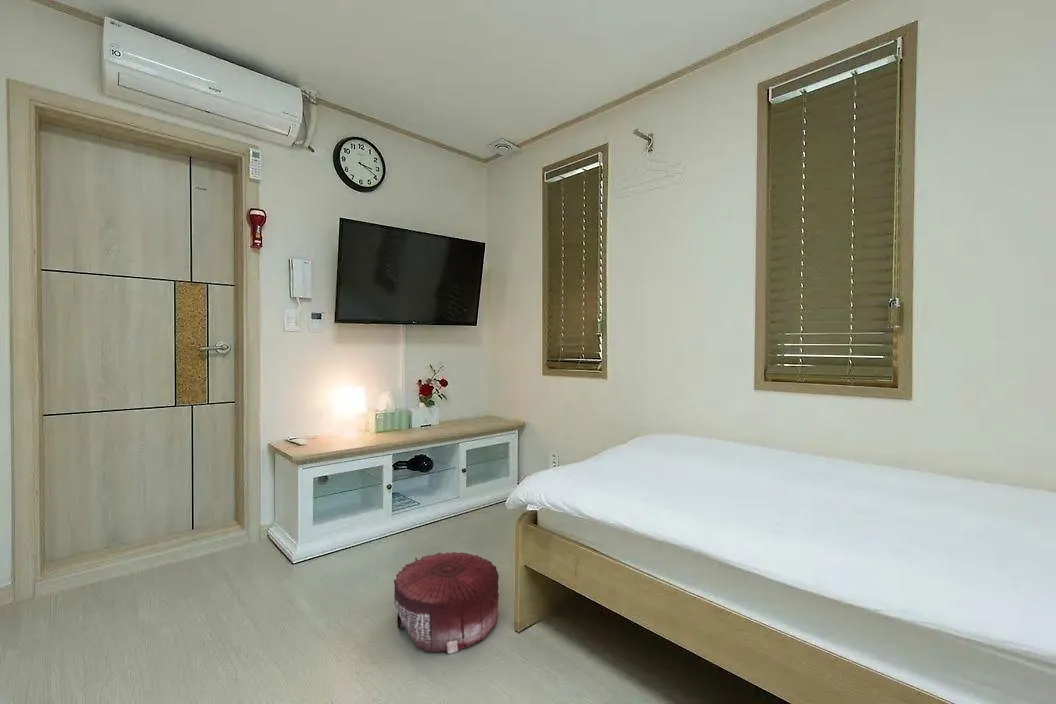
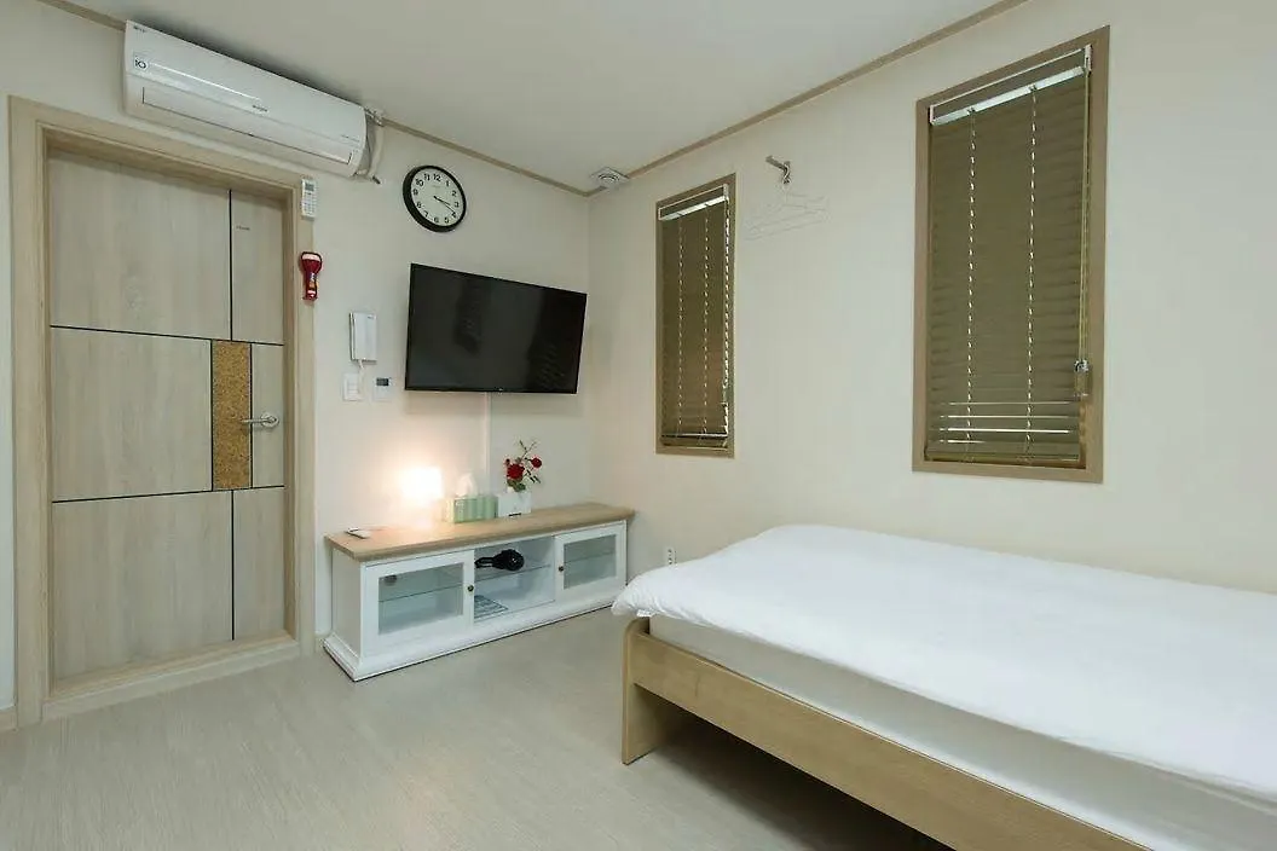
- pouf [393,551,500,655]
